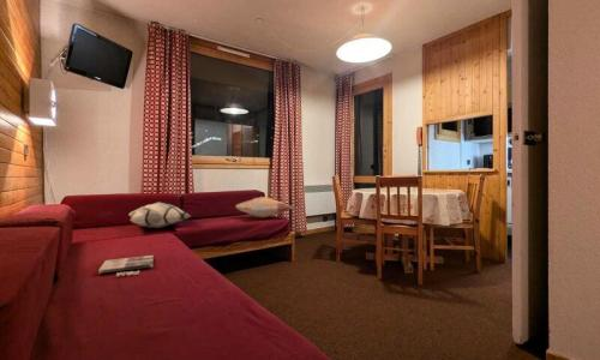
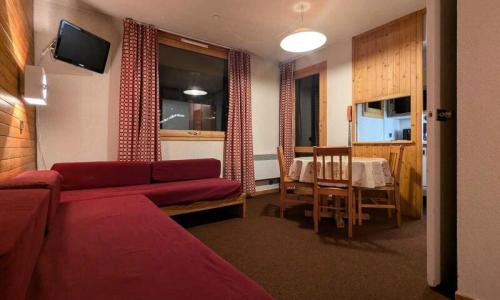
- decorative pillow [128,200,192,229]
- decorative pillow [234,196,294,220]
- magazine [97,254,154,277]
